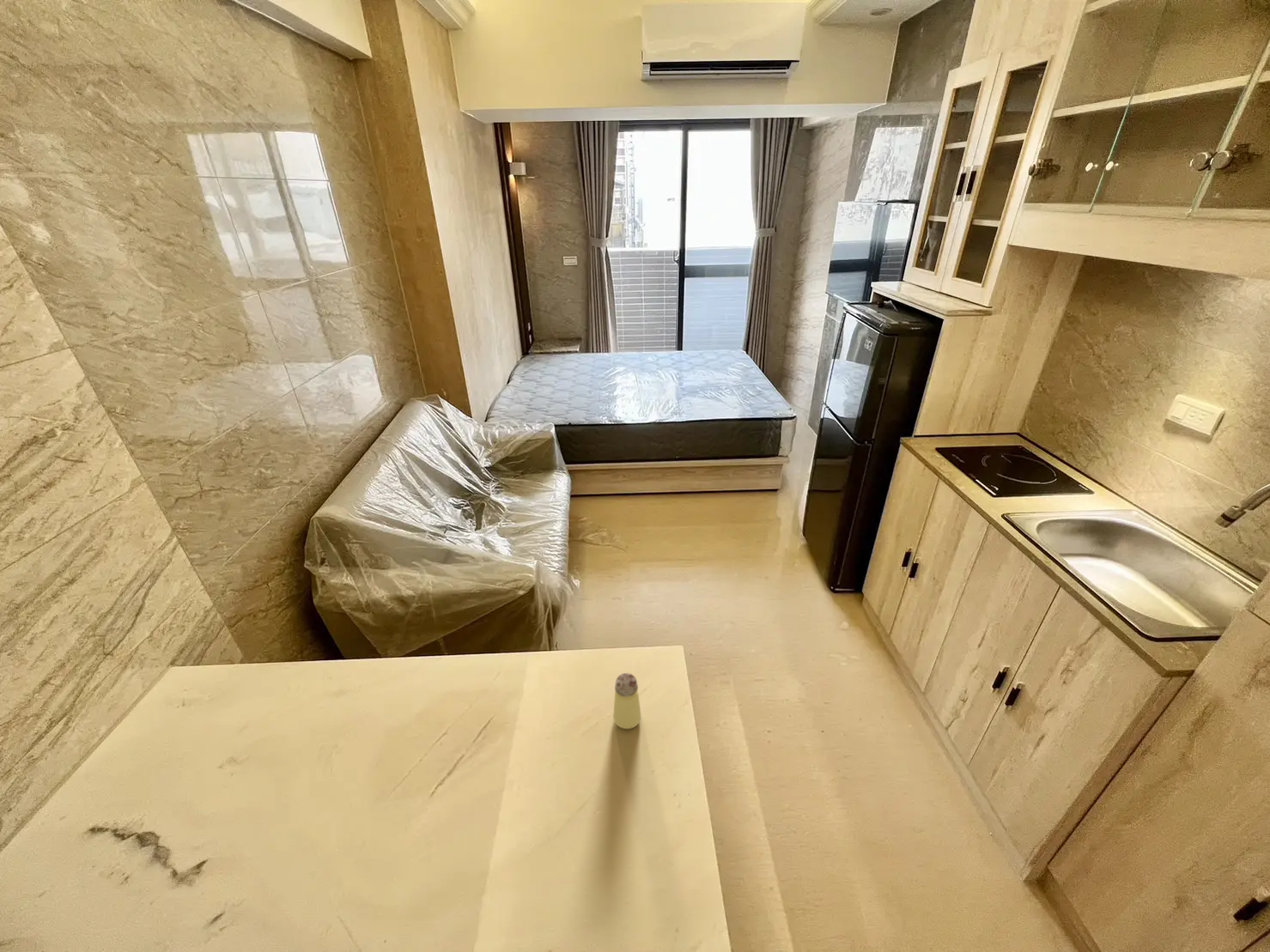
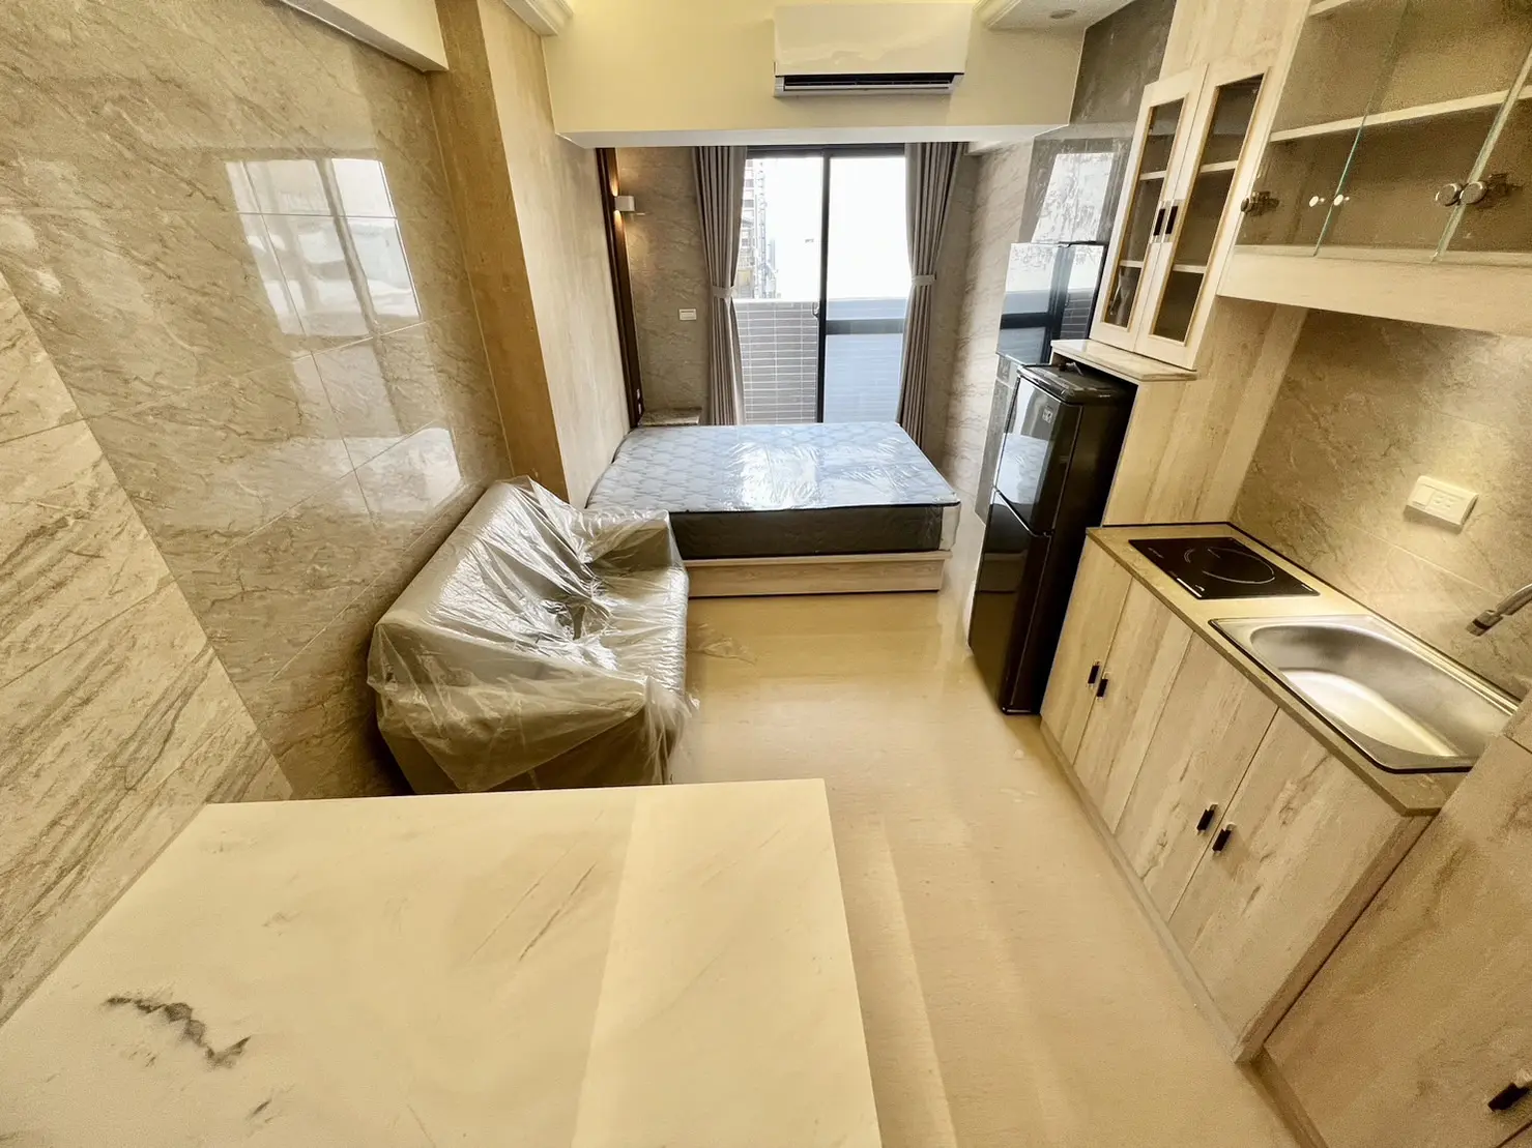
- saltshaker [612,672,642,730]
